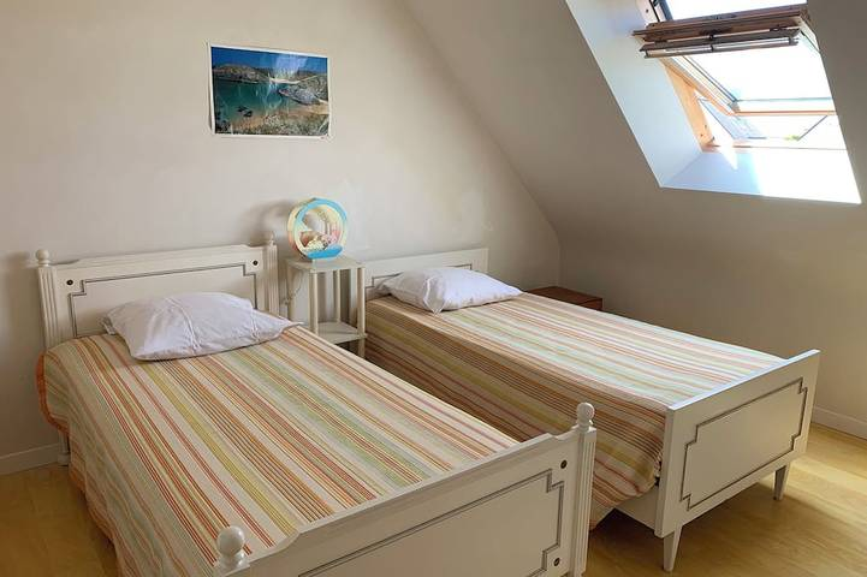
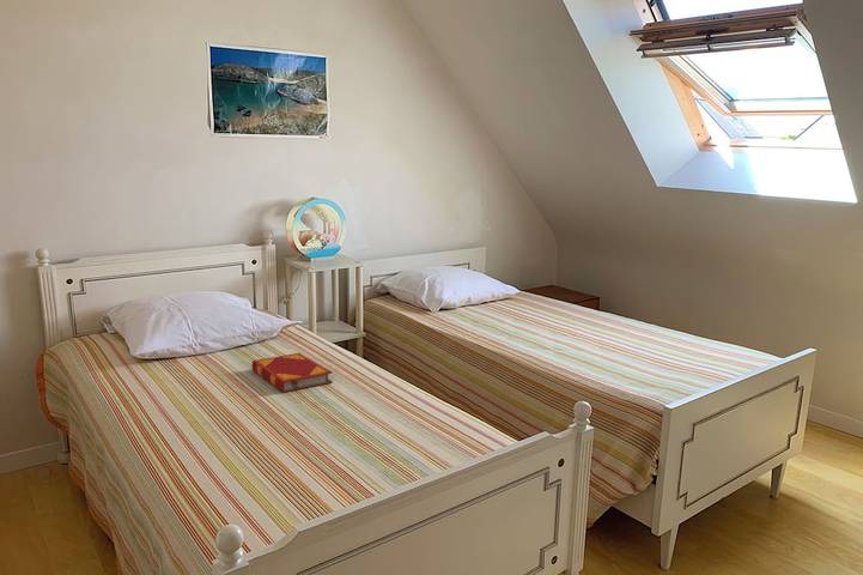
+ hardback book [251,352,334,394]
